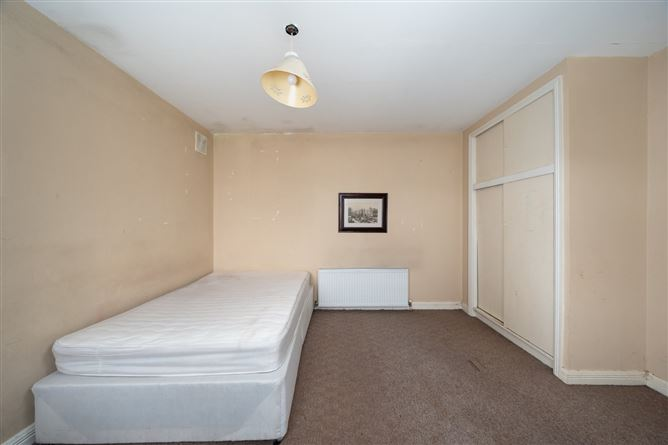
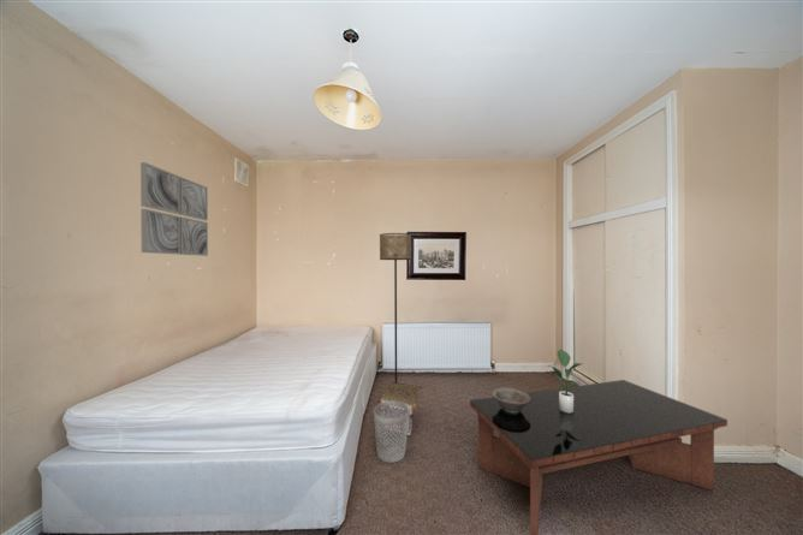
+ coffee table [469,379,728,535]
+ potted plant [551,347,584,414]
+ decorative bowl [490,387,530,412]
+ wastebasket [373,402,409,464]
+ wall art [139,161,209,257]
+ floor lamp [379,232,412,382]
+ cardboard box [379,381,423,436]
